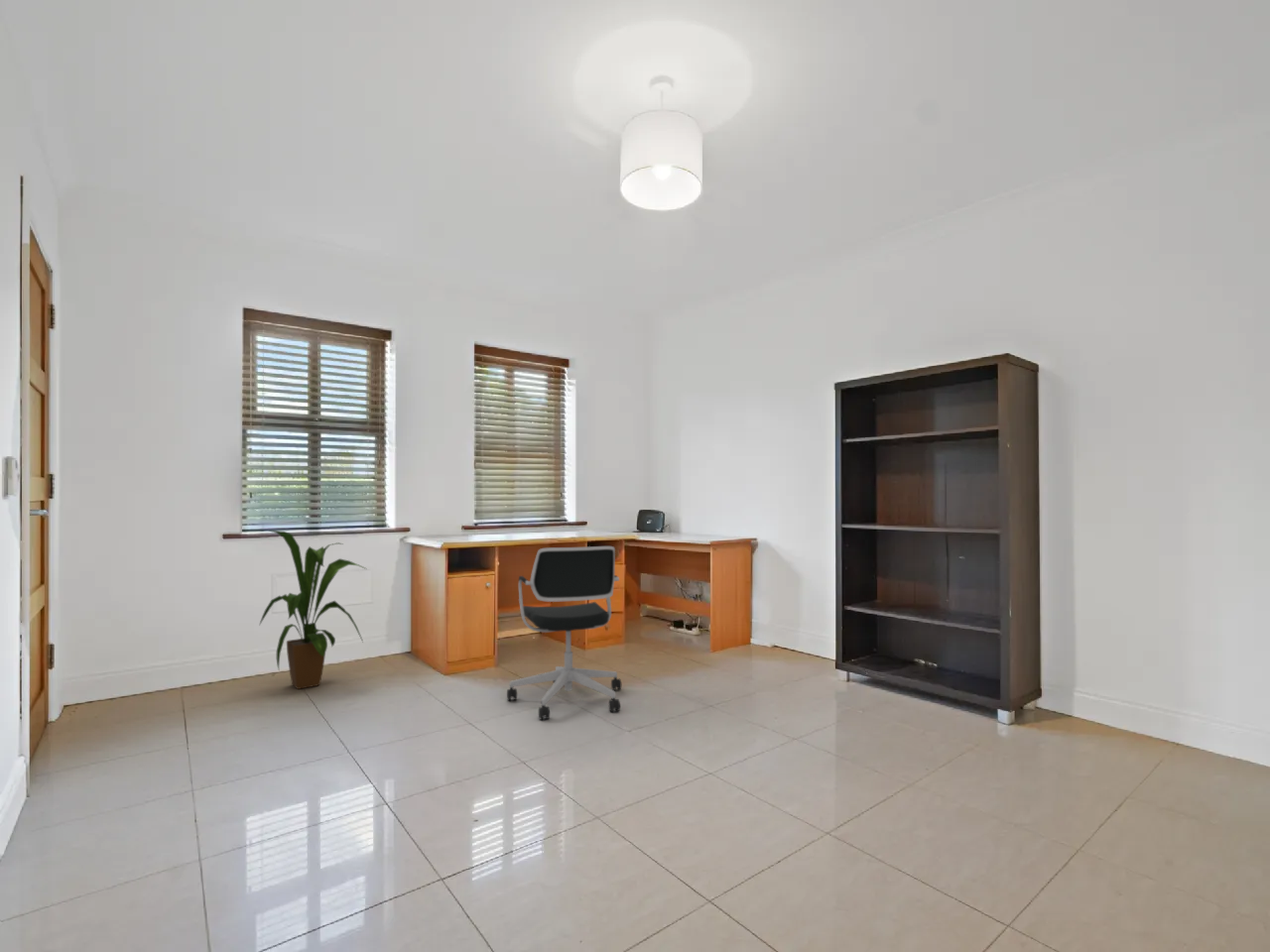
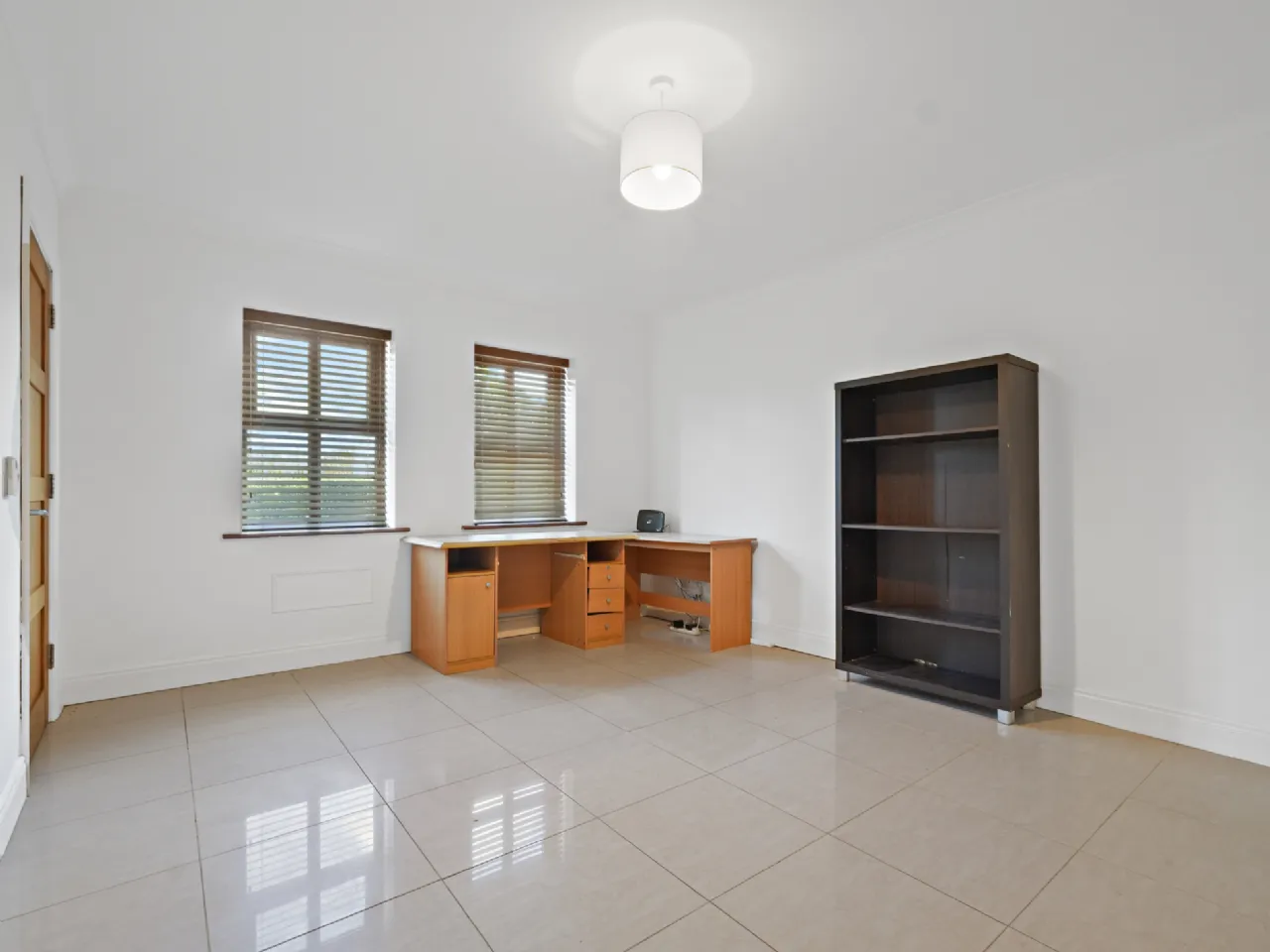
- house plant [259,530,367,690]
- office chair [506,545,622,721]
